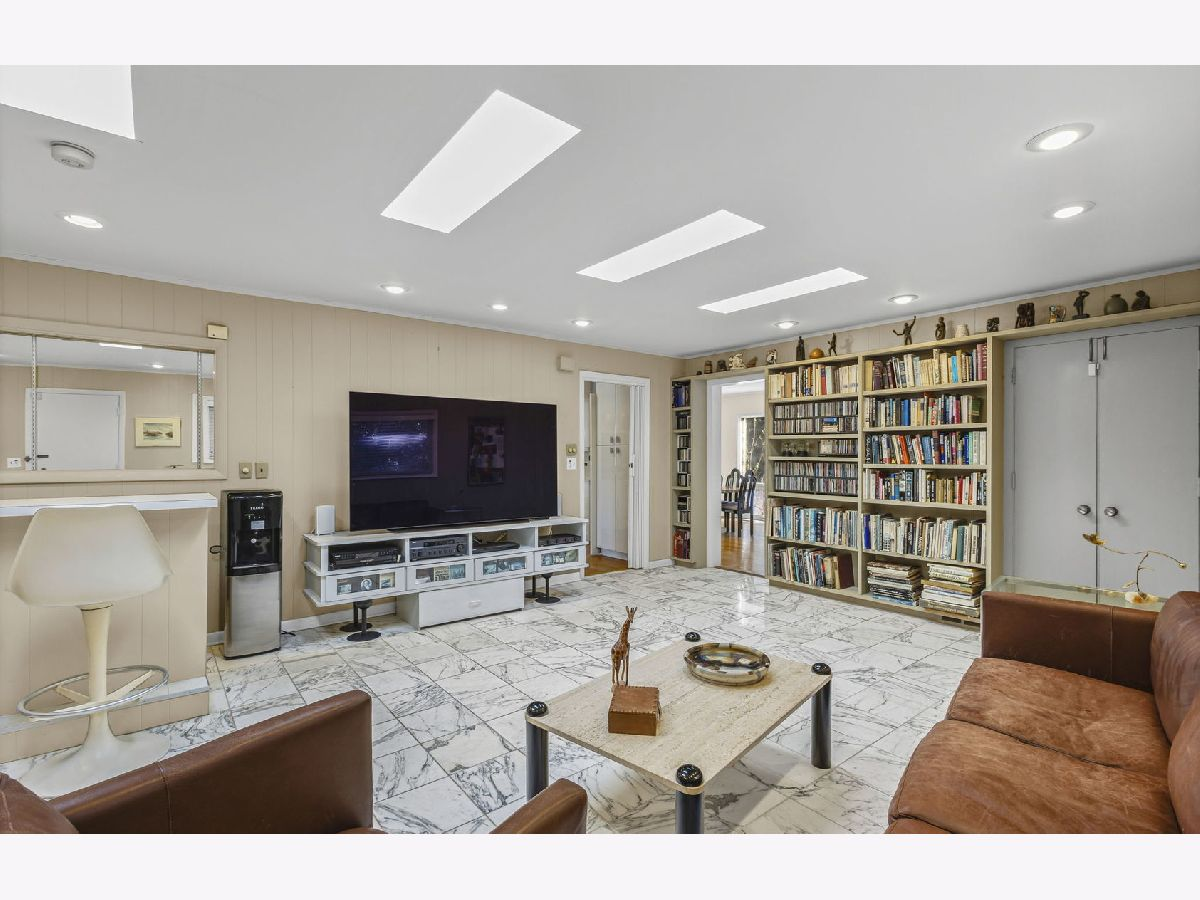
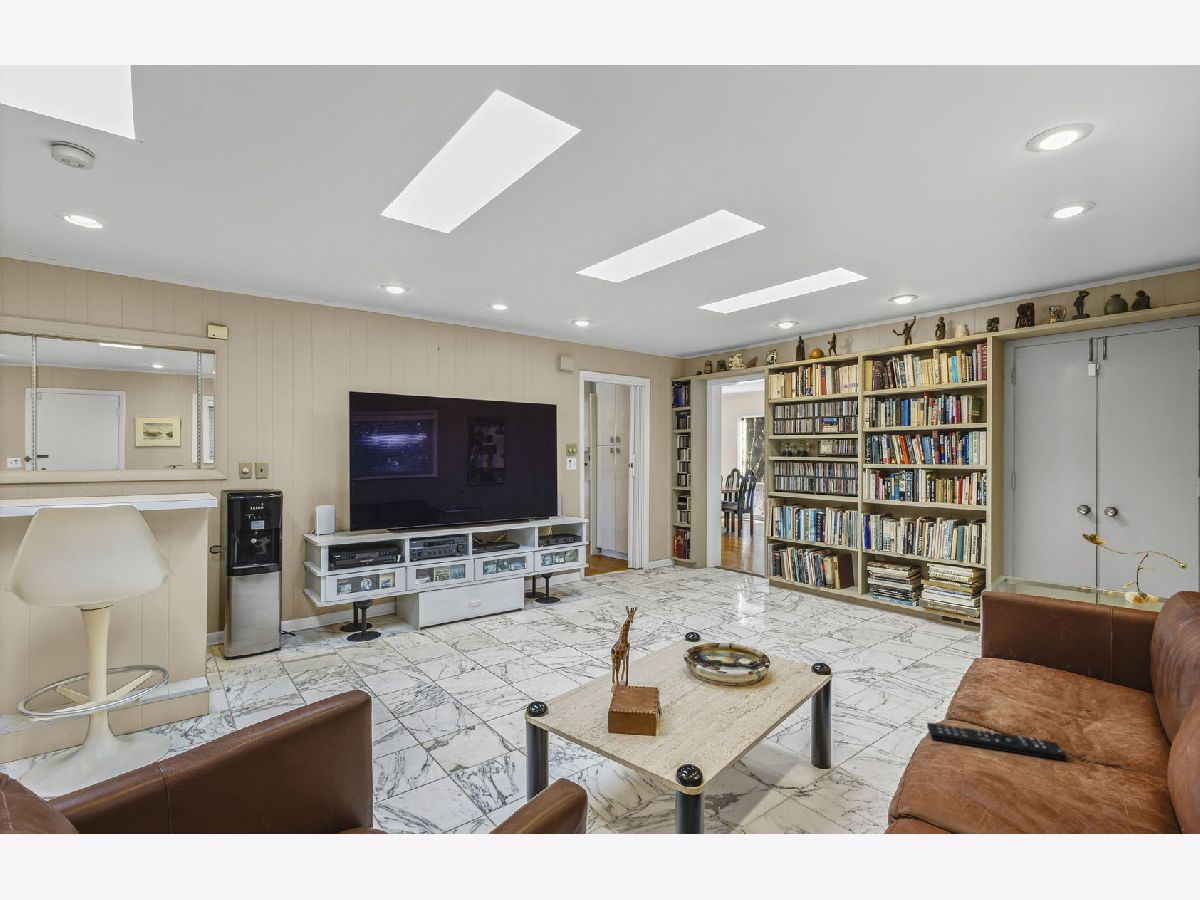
+ remote control [926,721,1068,762]
